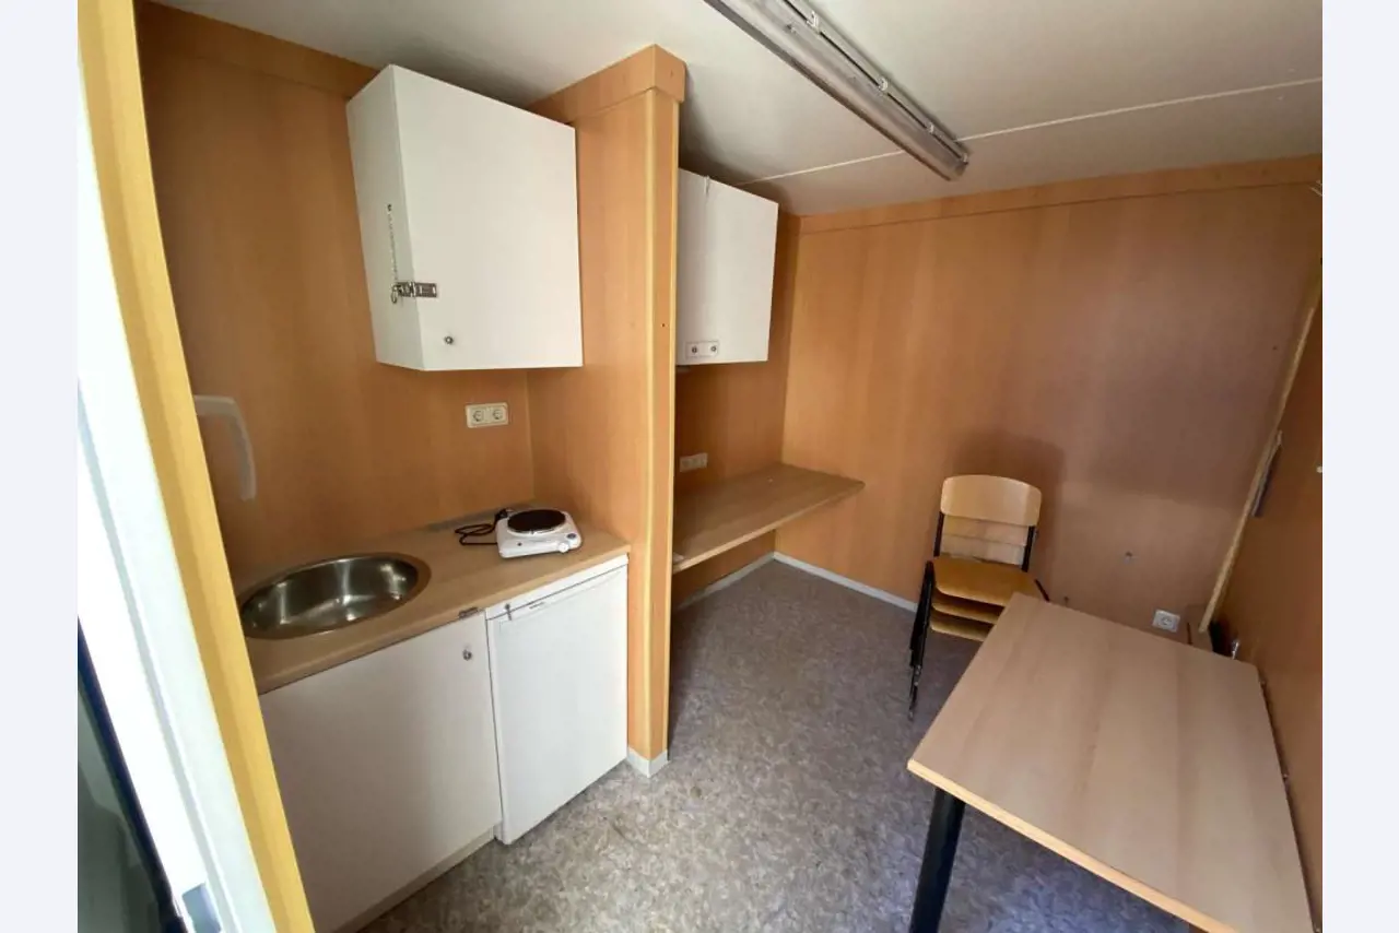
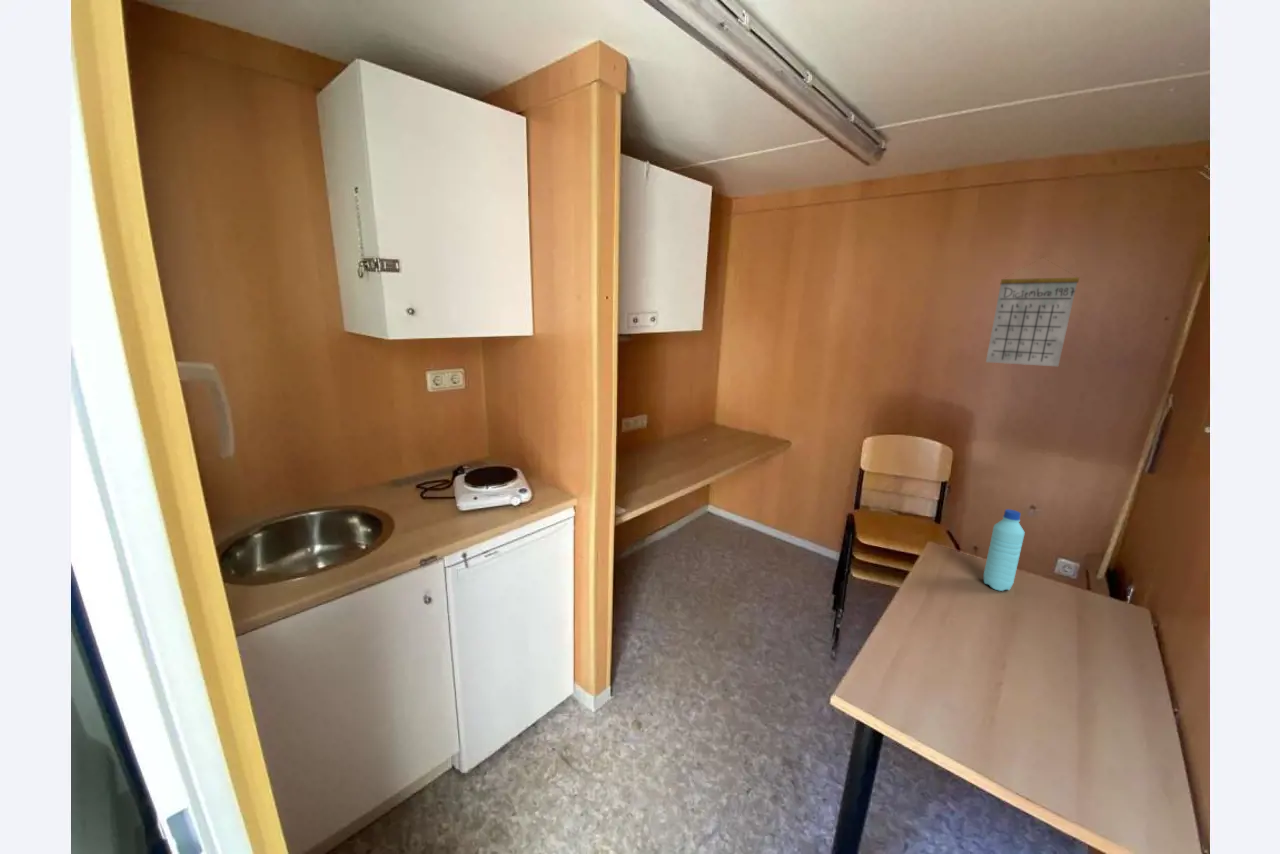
+ water bottle [983,508,1026,592]
+ calendar [985,256,1080,367]
